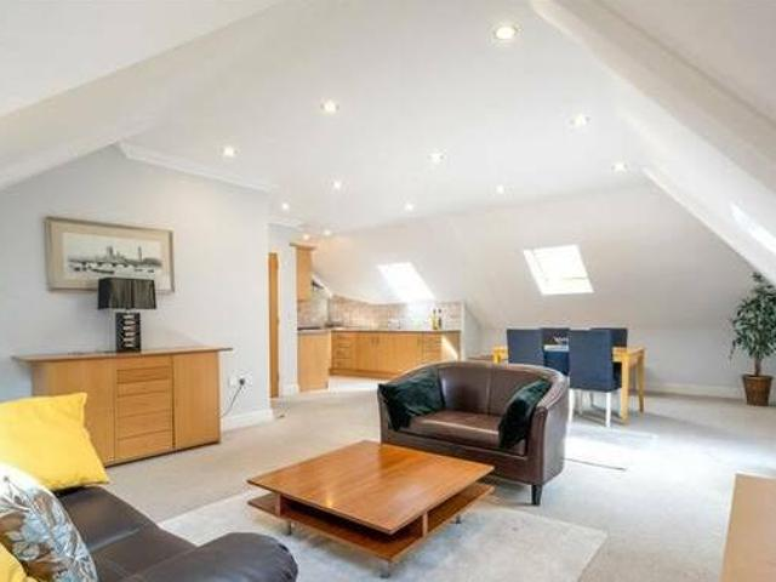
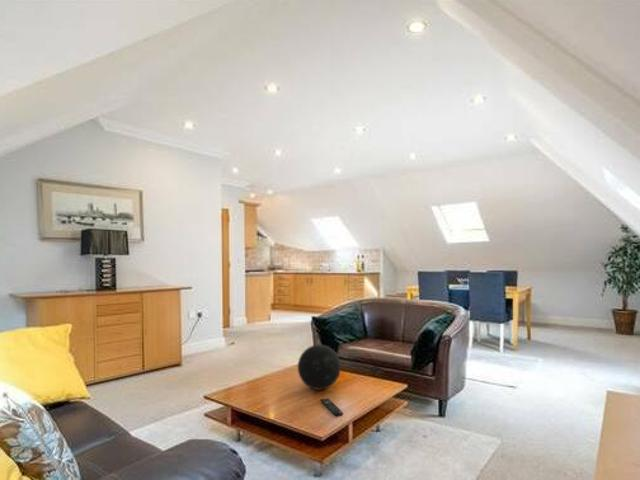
+ remote control [319,397,344,417]
+ decorative orb [297,344,342,391]
